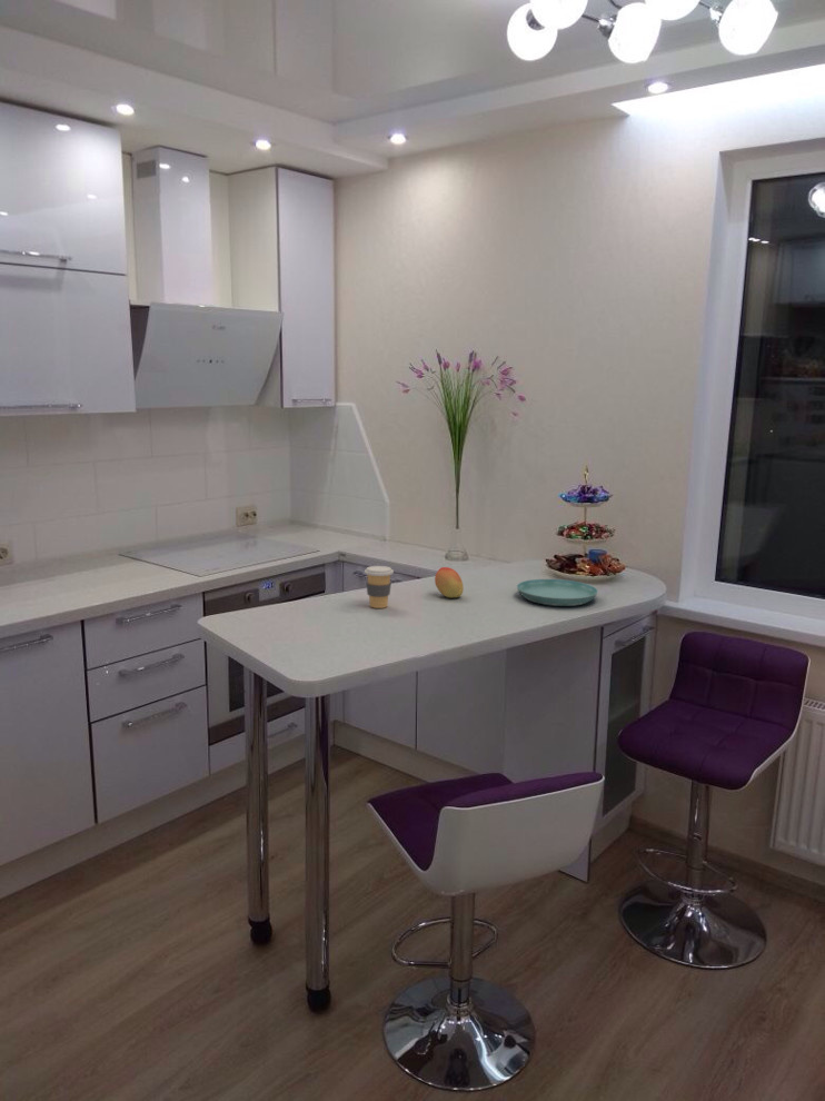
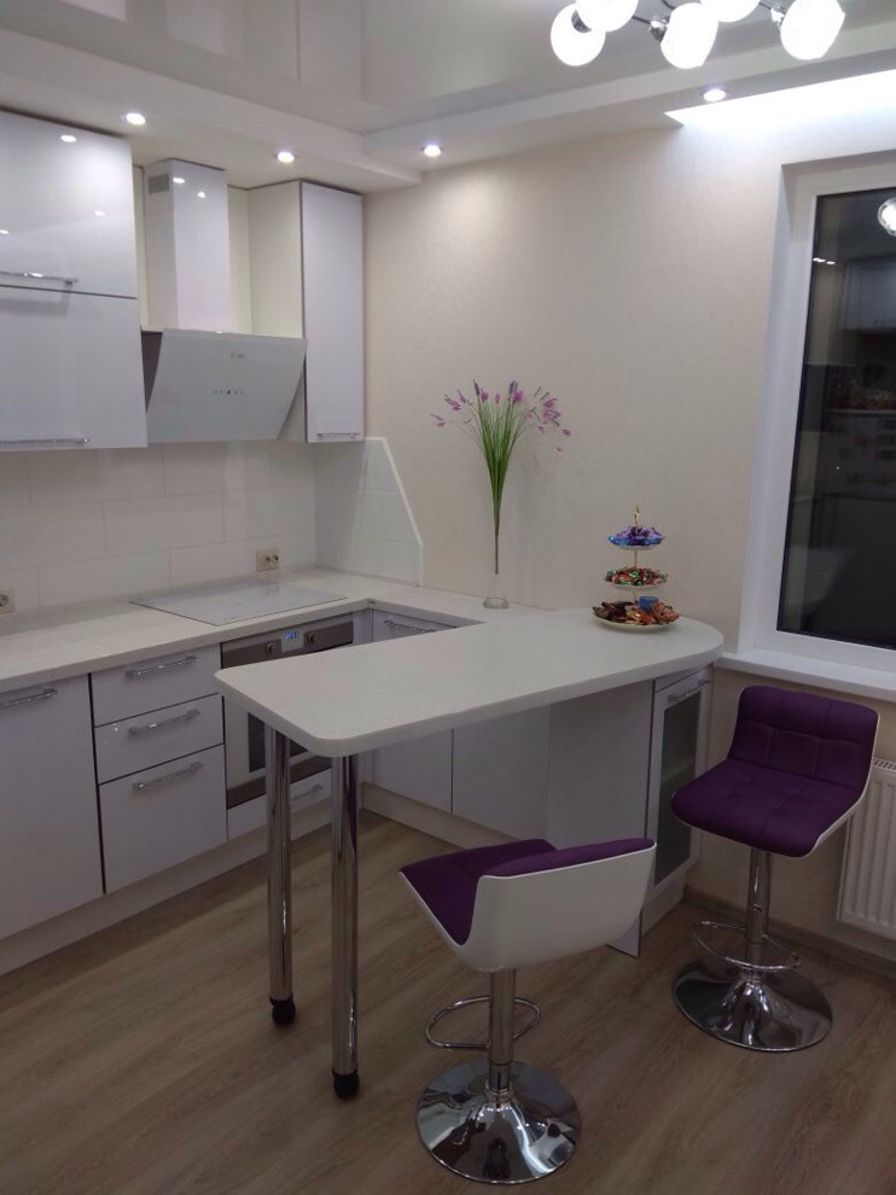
- coffee cup [364,565,395,609]
- fruit [434,566,465,598]
- saucer [516,578,599,607]
